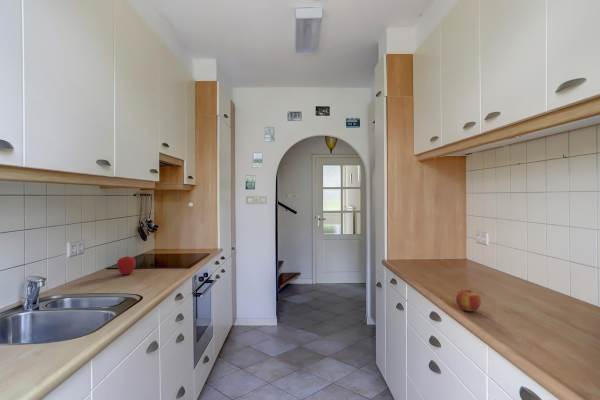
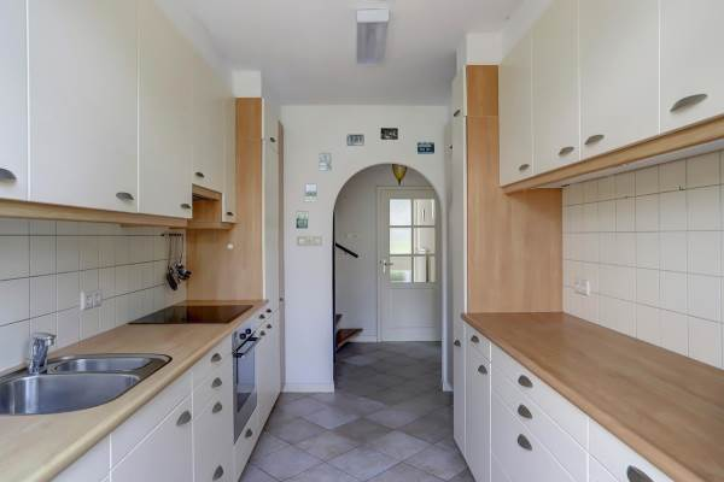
- apple [116,255,137,275]
- apple [455,288,482,312]
